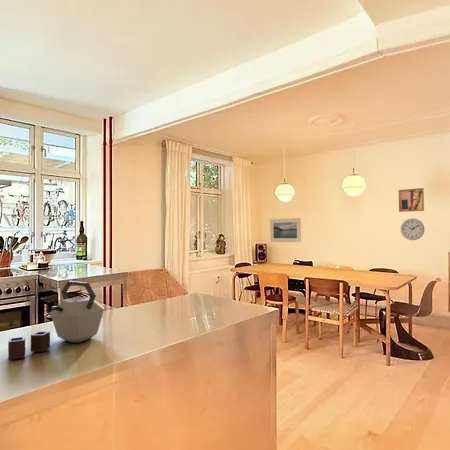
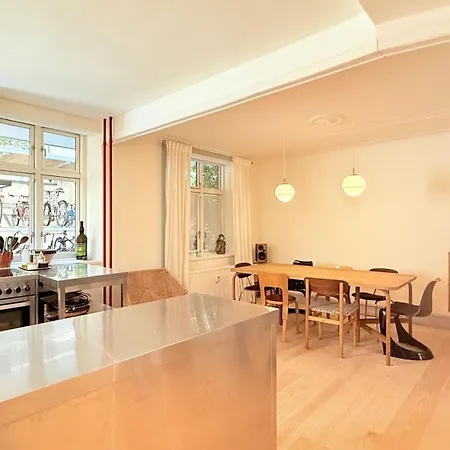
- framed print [269,217,302,243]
- wall art [398,187,425,213]
- kettle [7,280,106,361]
- wall clock [400,218,425,241]
